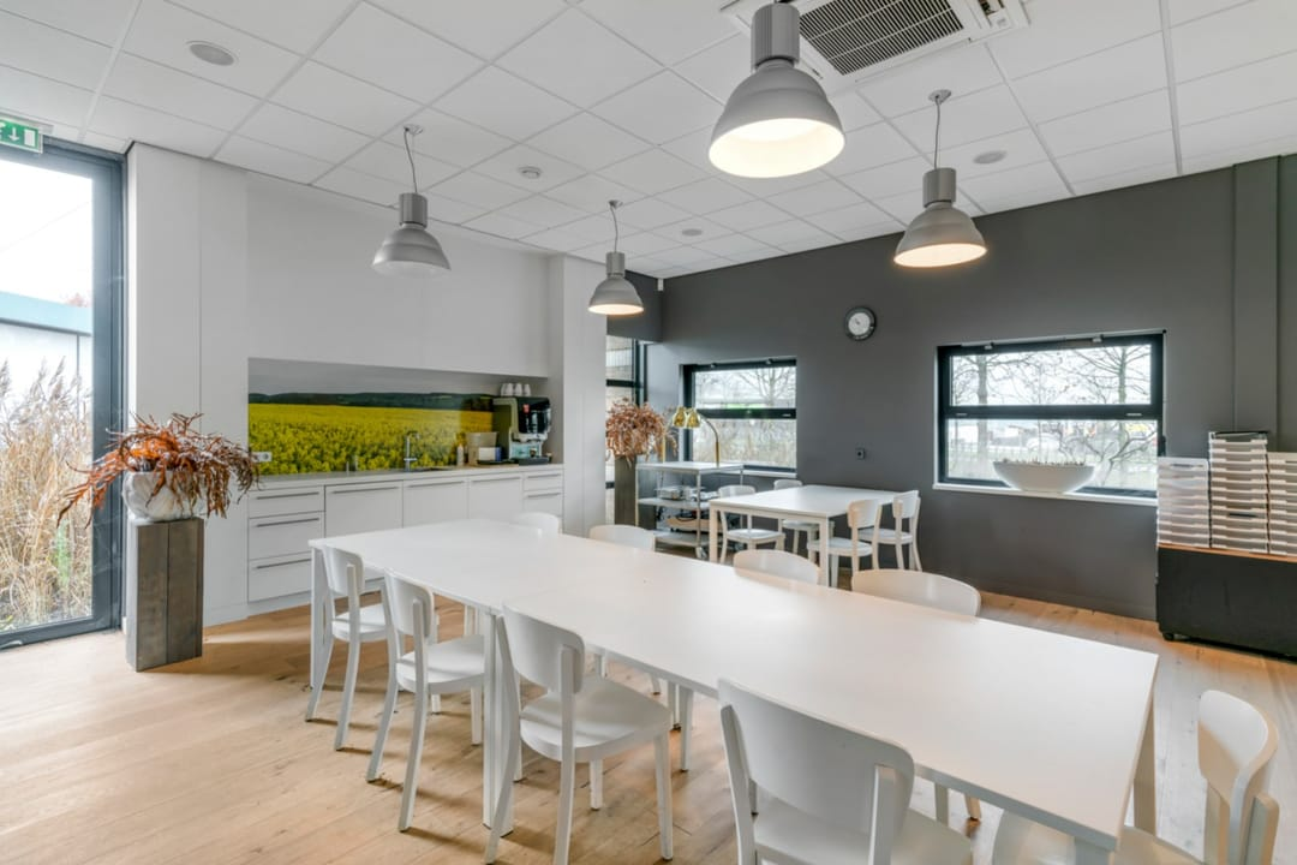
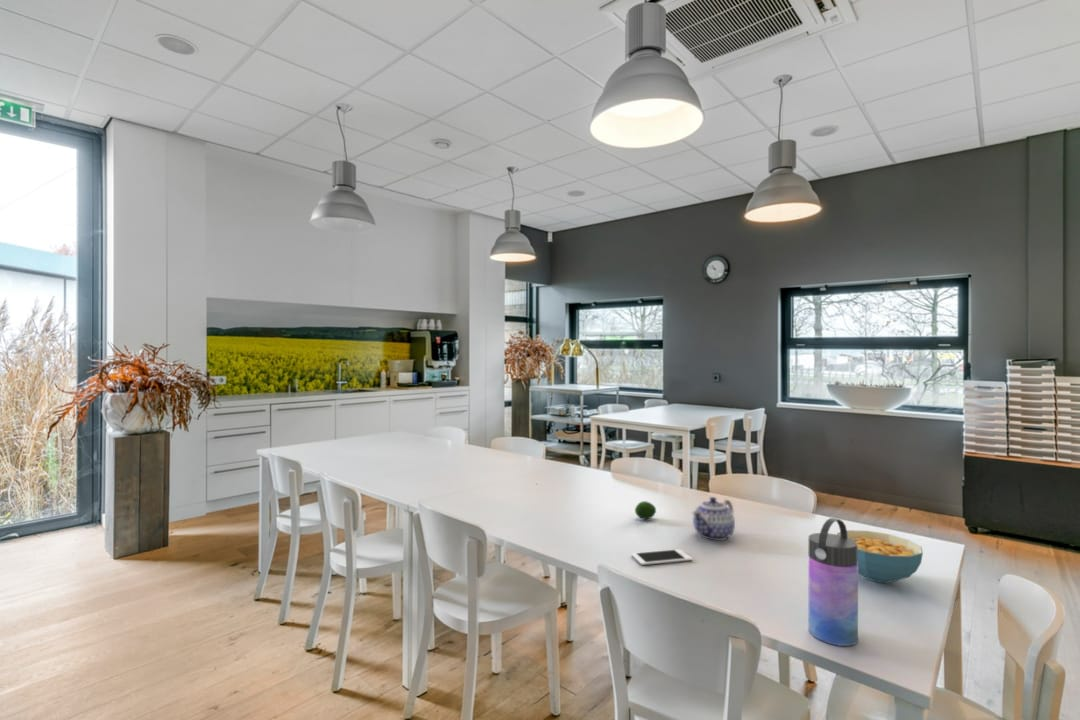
+ cell phone [630,548,693,566]
+ cereal bowl [836,529,924,584]
+ water bottle [807,517,859,647]
+ fruit [634,500,657,520]
+ teapot [691,496,736,542]
